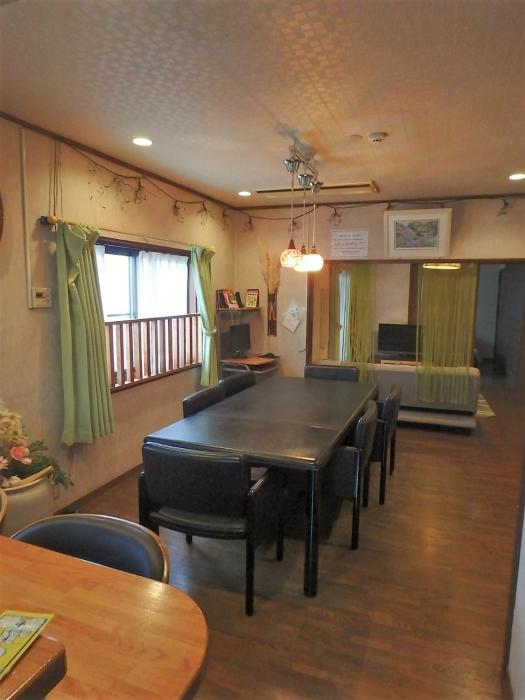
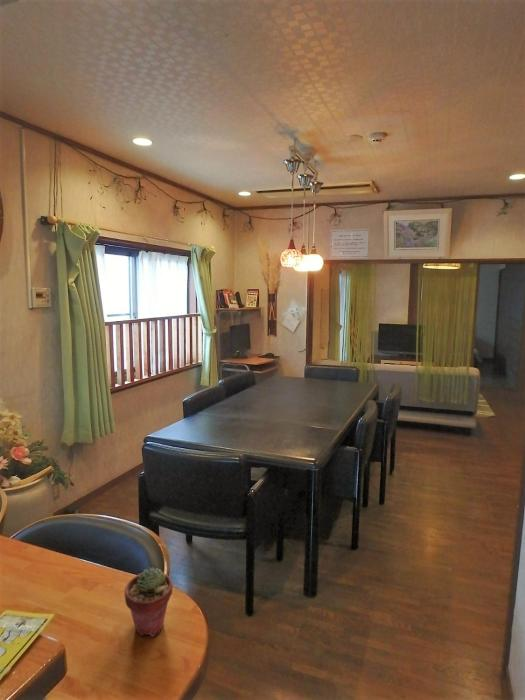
+ potted succulent [124,566,173,638]
